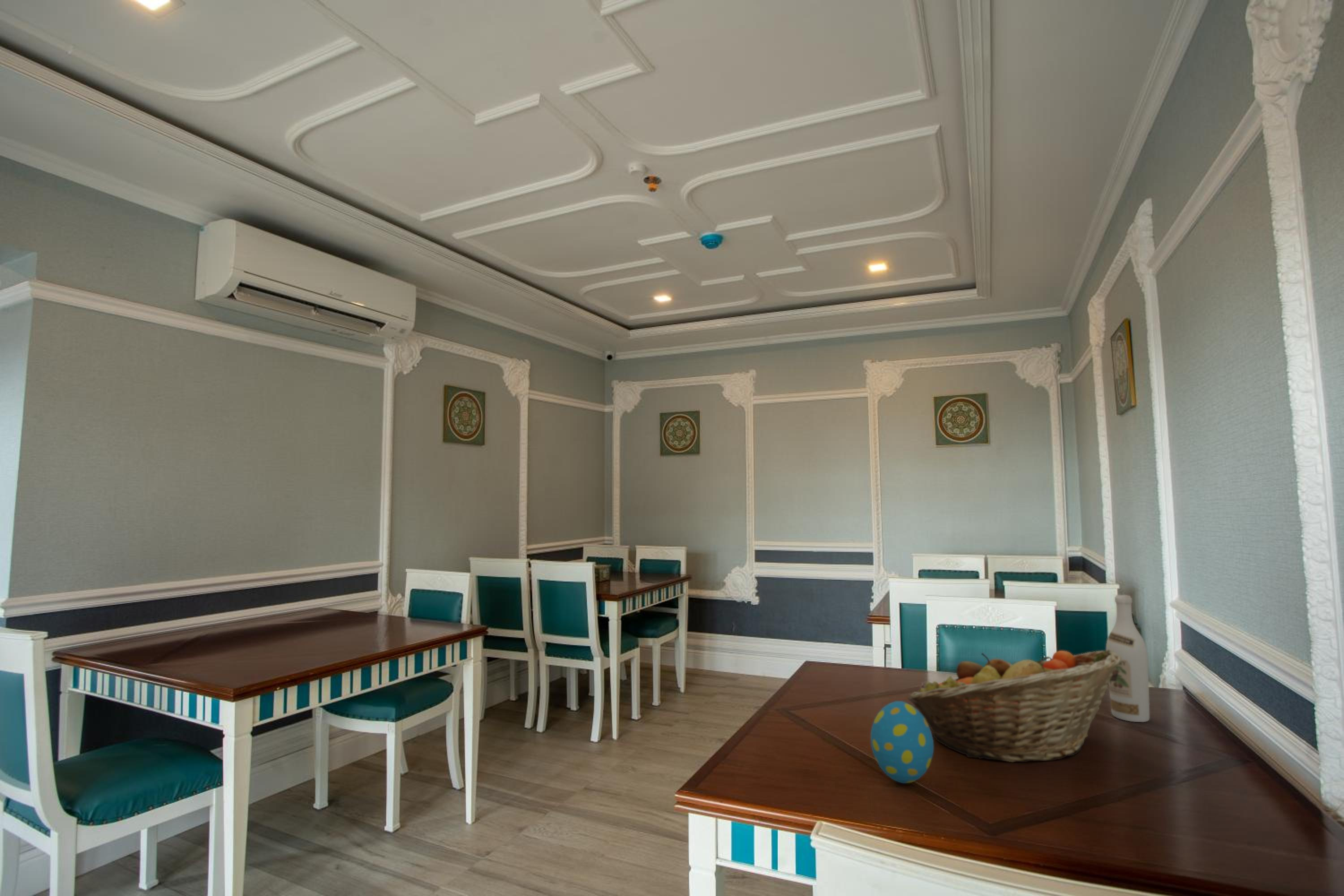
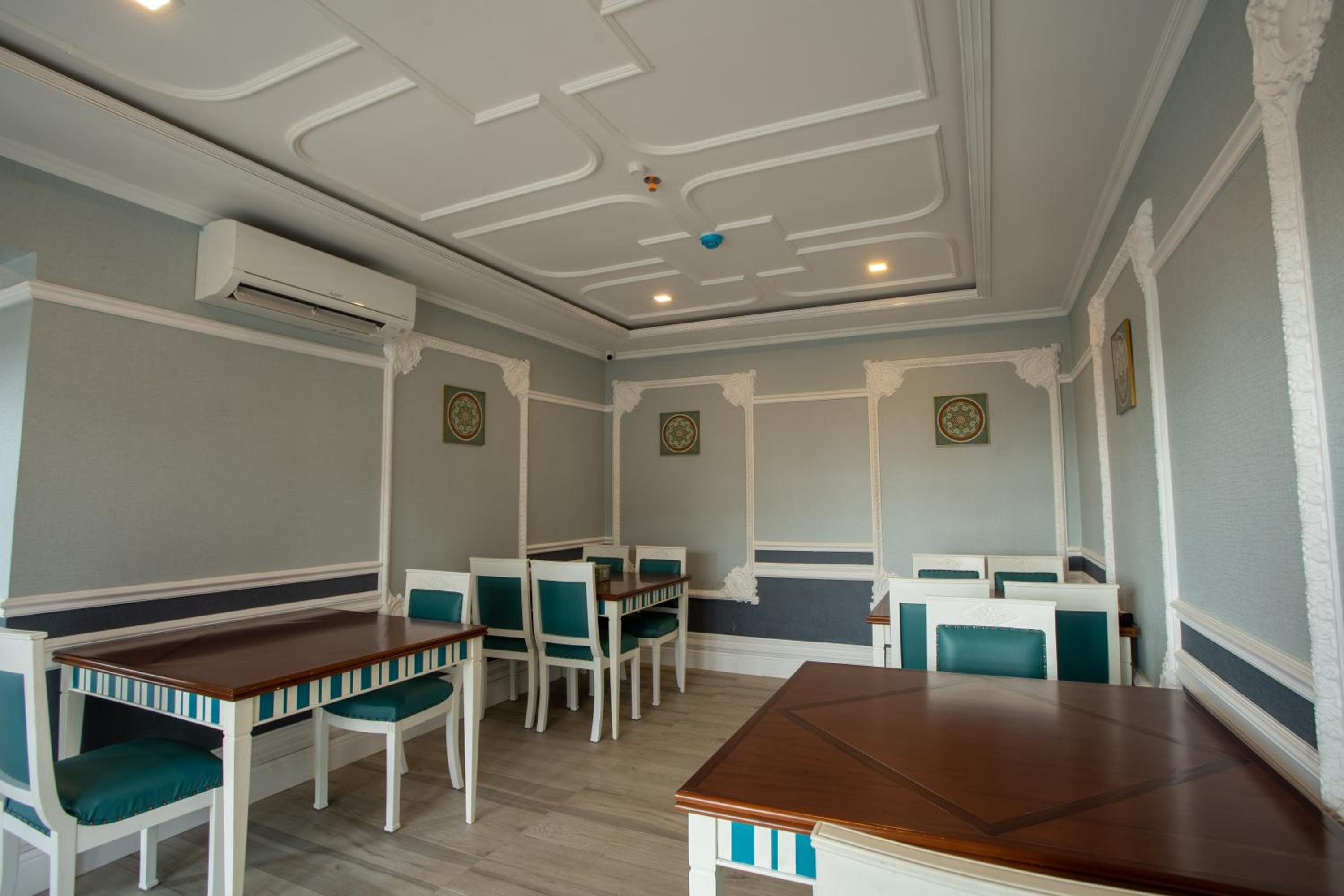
- fruit basket [907,650,1122,763]
- decorative egg [870,701,934,784]
- wine bottle [1106,594,1150,723]
